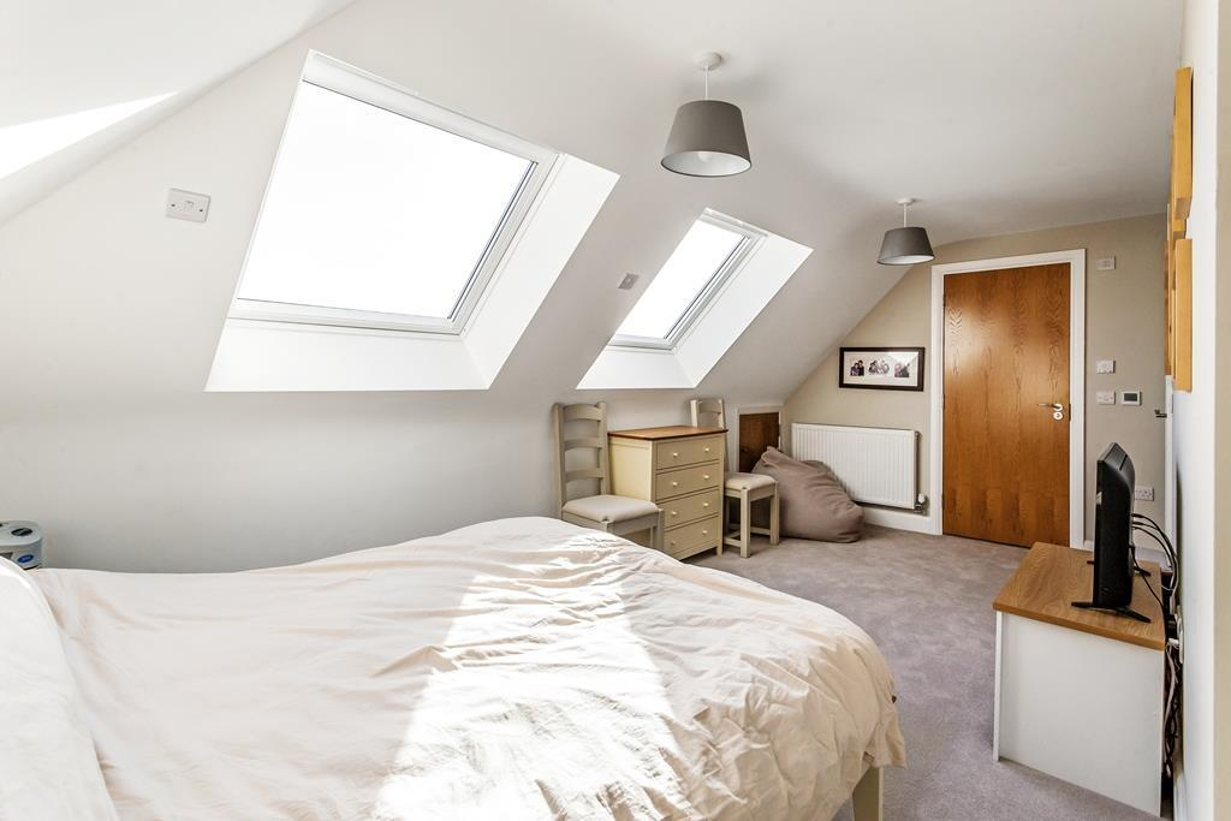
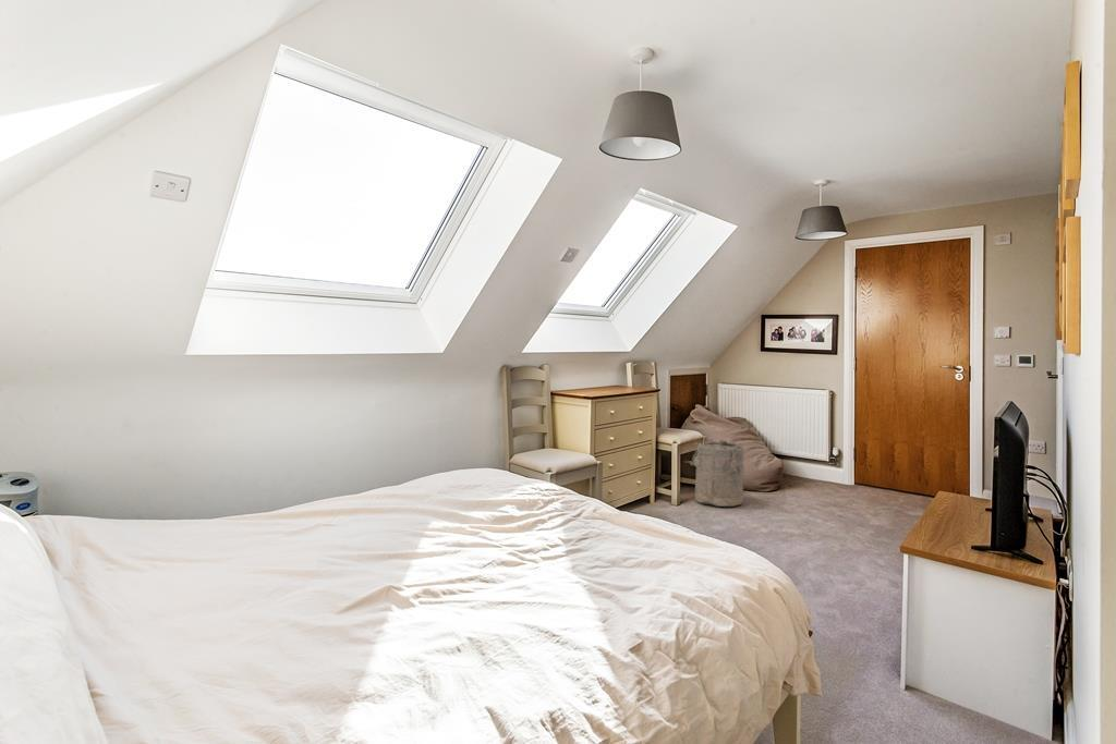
+ laundry hamper [683,439,745,508]
